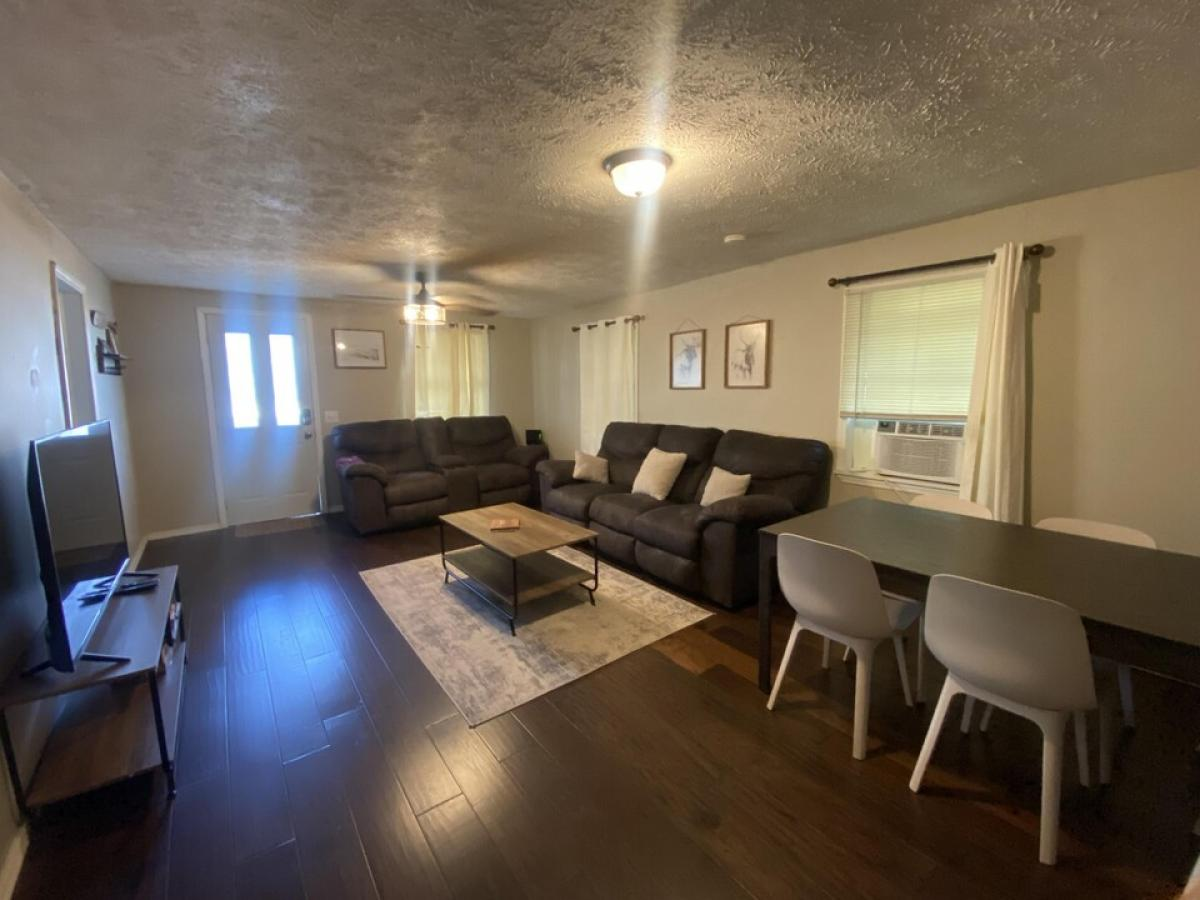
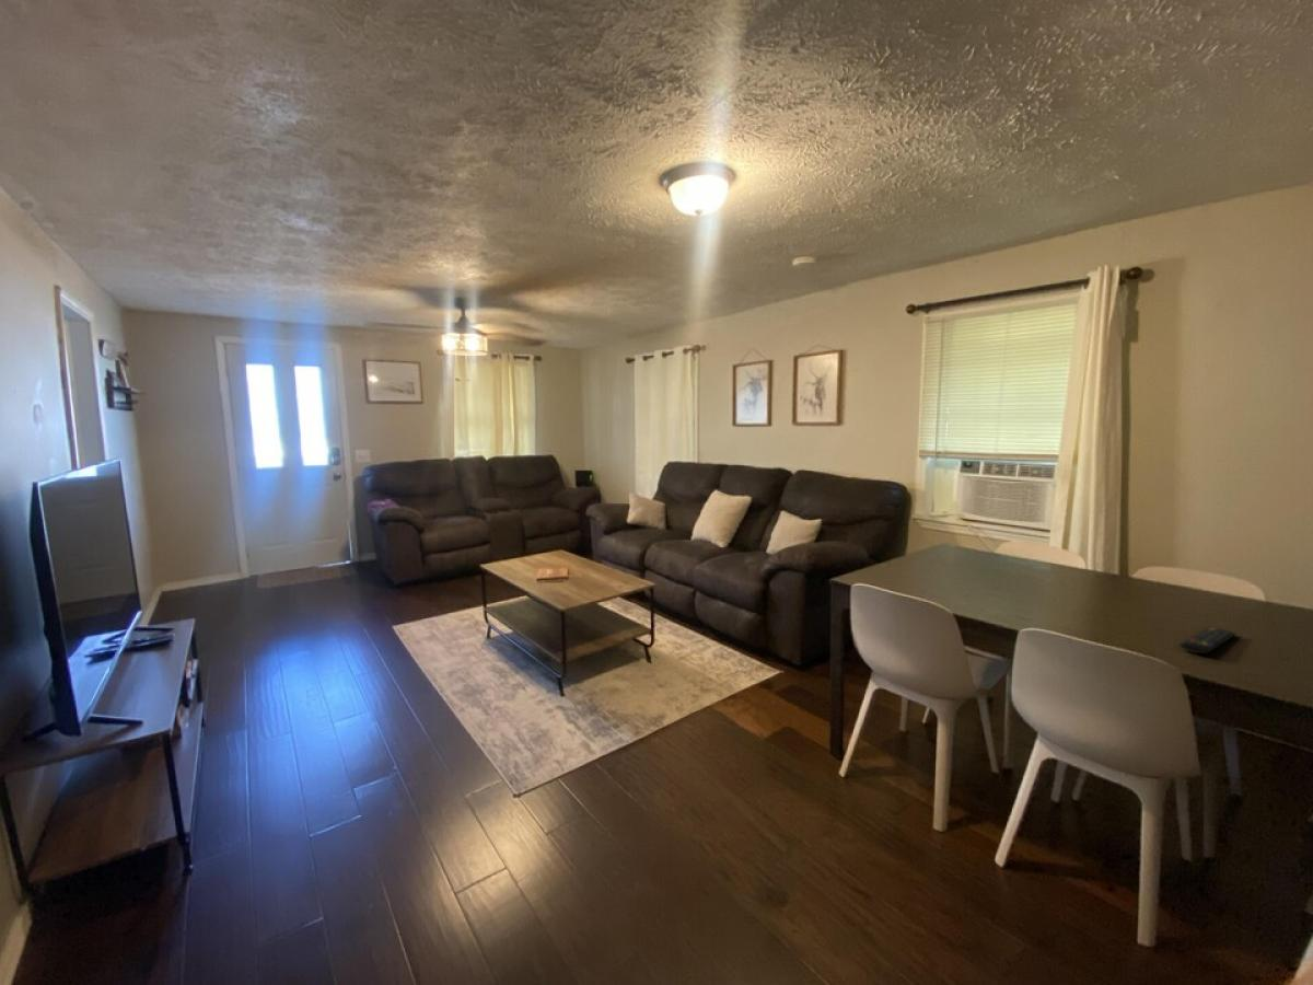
+ remote control [1180,626,1236,654]
